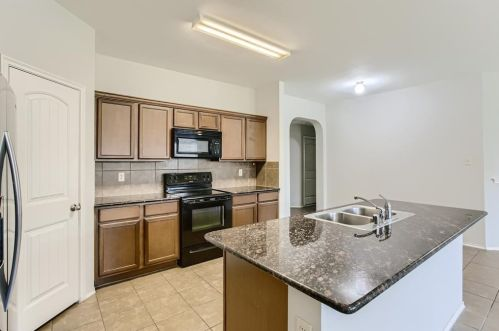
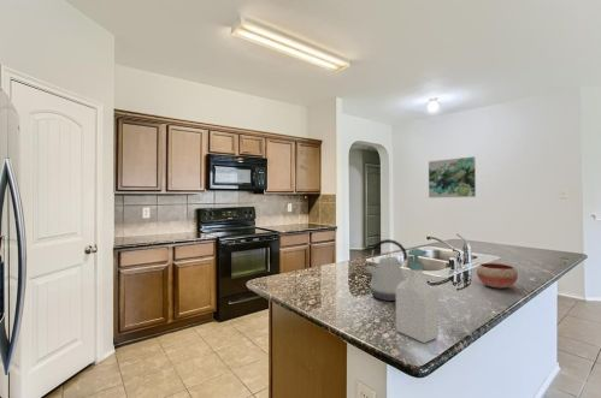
+ wall art [428,155,477,198]
+ bowl [476,262,519,289]
+ soap bottle [395,248,440,344]
+ kettle [364,238,408,302]
